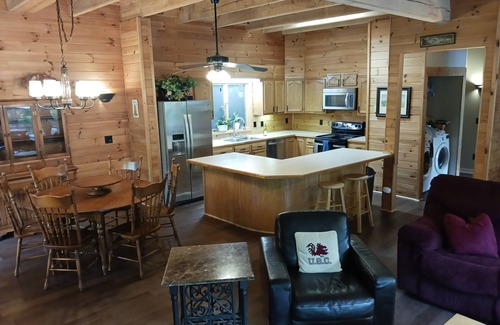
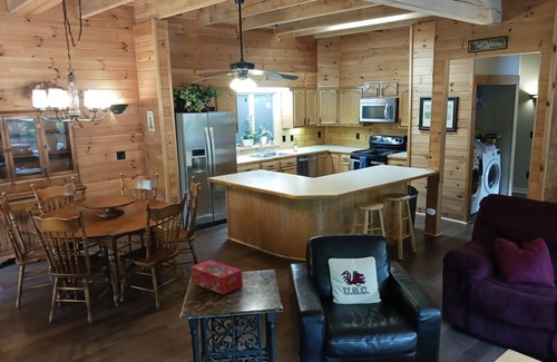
+ tissue box [189,258,244,296]
